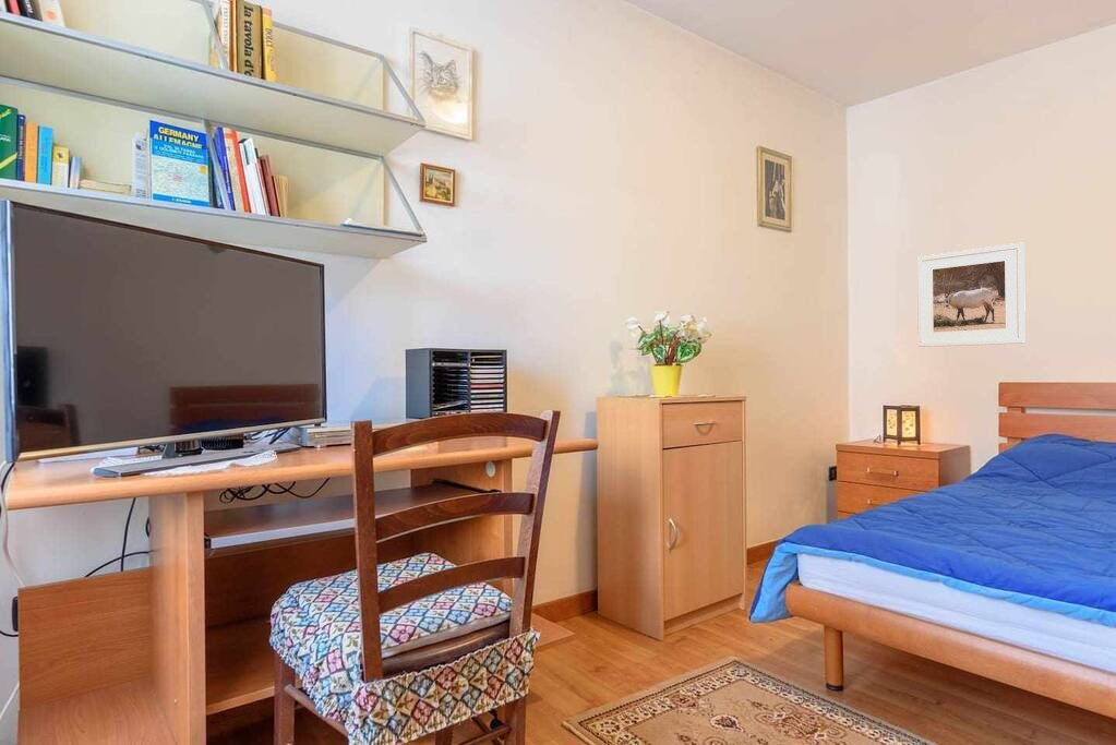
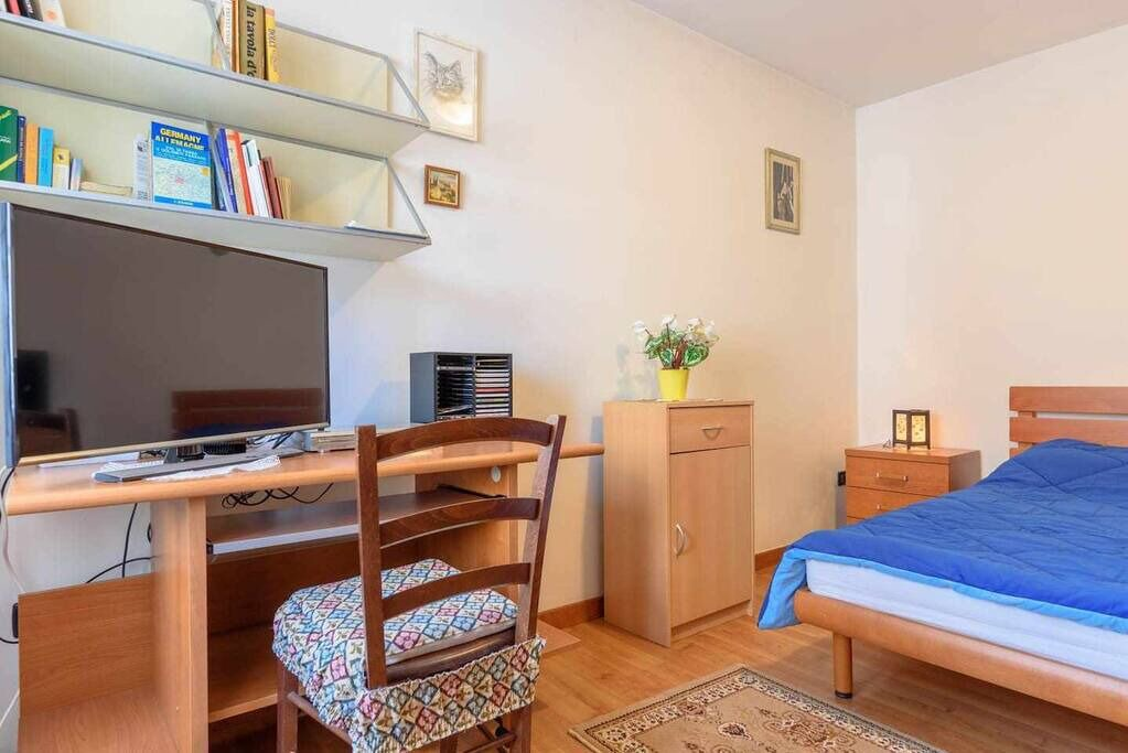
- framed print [916,242,1027,348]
